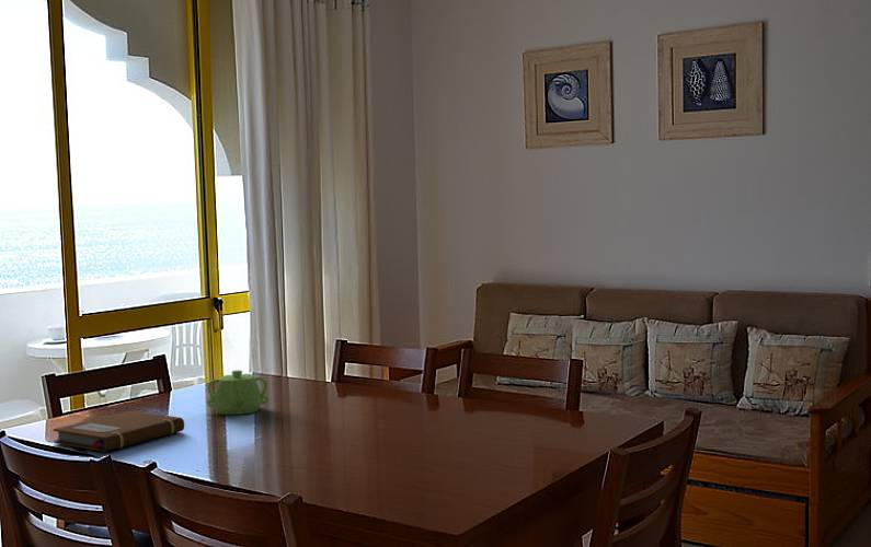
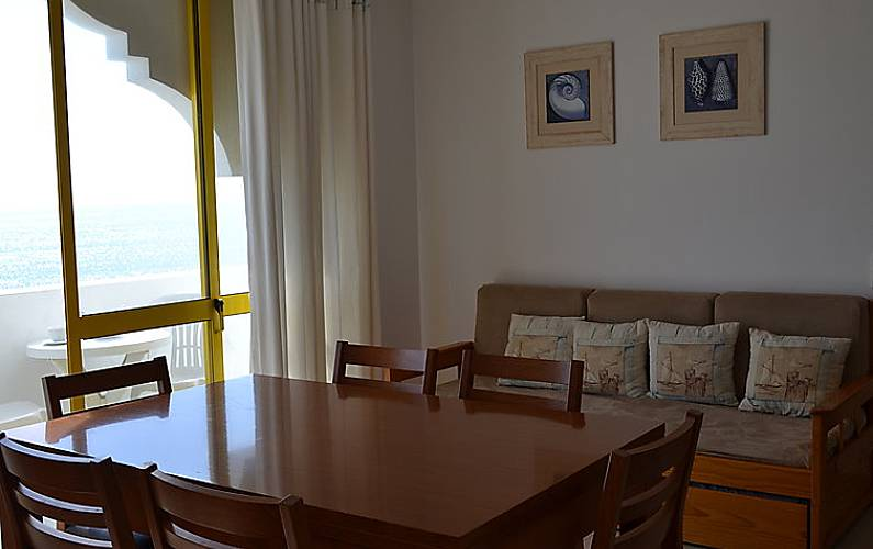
- teapot [206,369,270,416]
- notebook [53,409,185,453]
